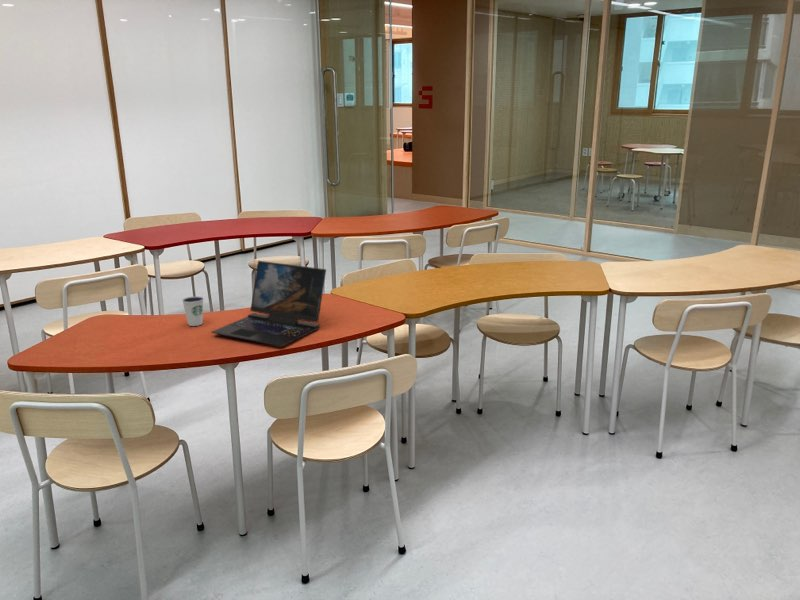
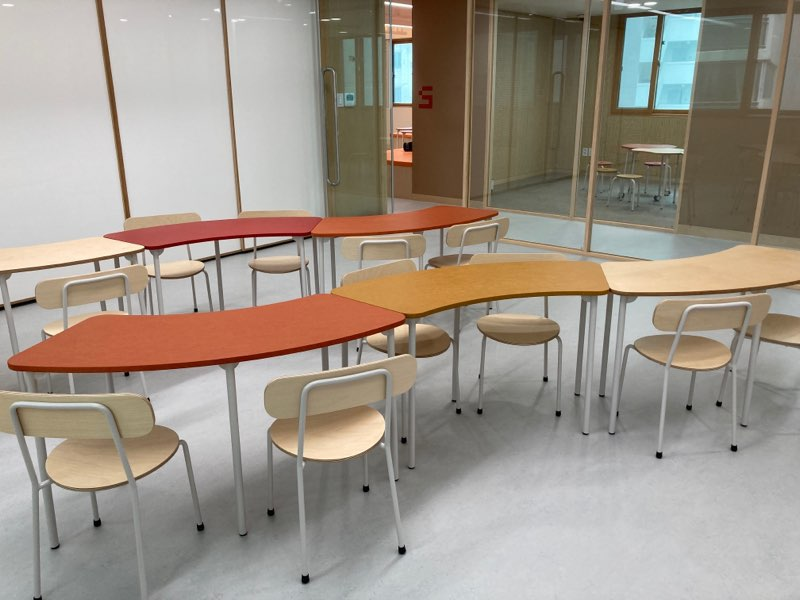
- laptop [210,260,327,348]
- dixie cup [181,295,205,327]
